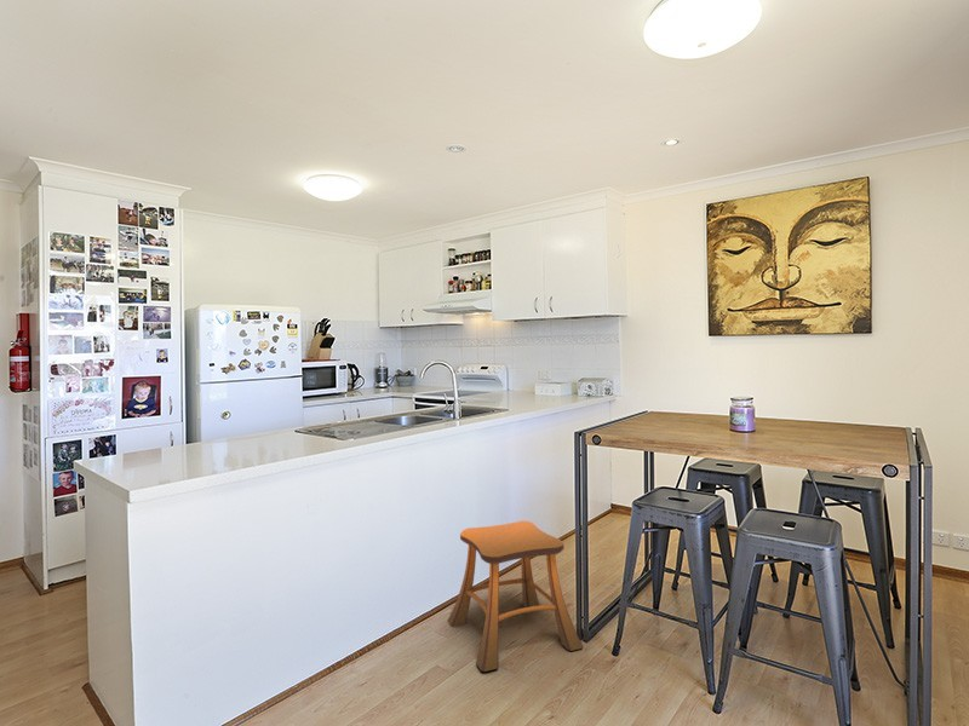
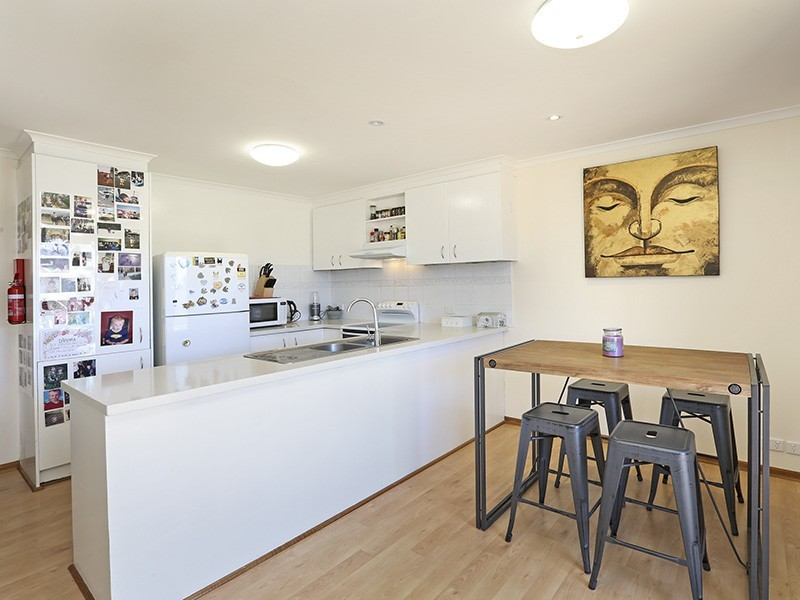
- stool [446,520,584,673]
